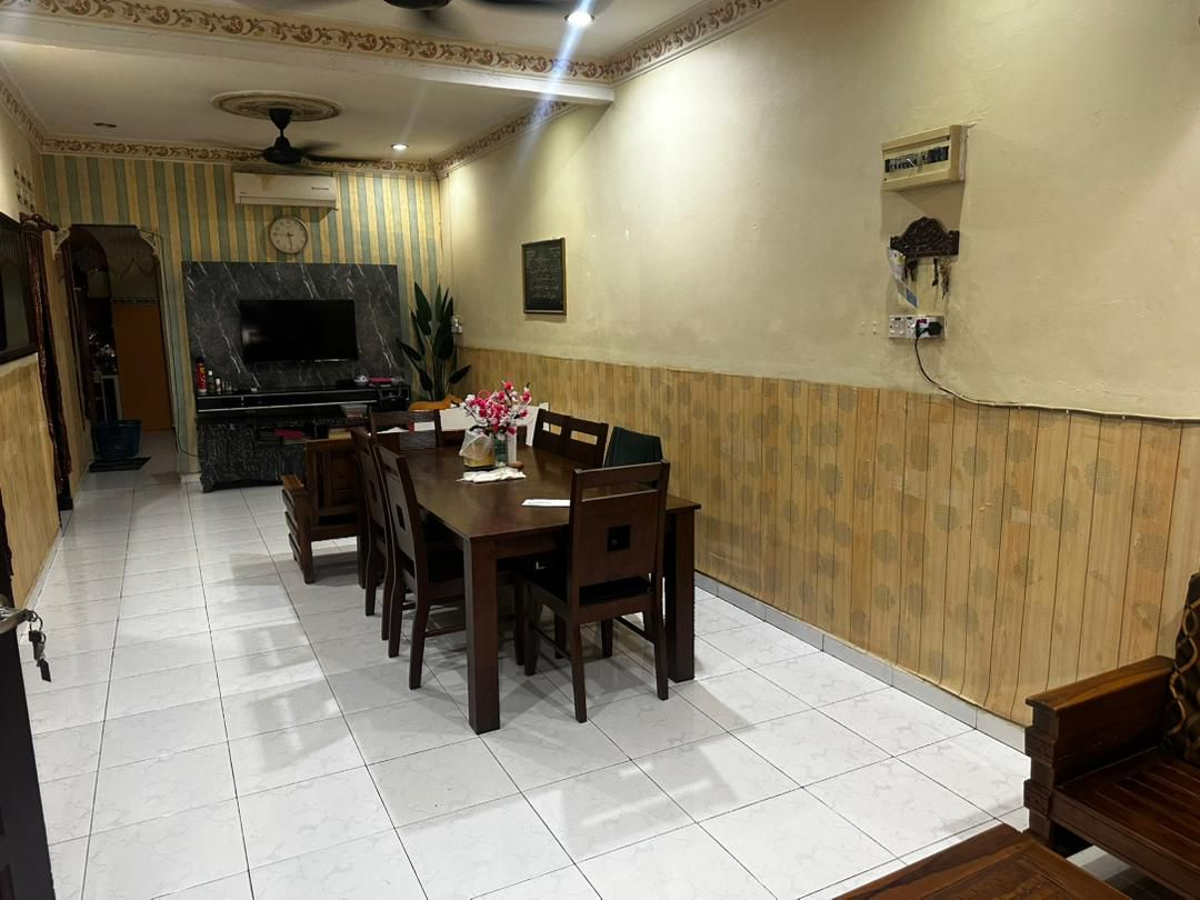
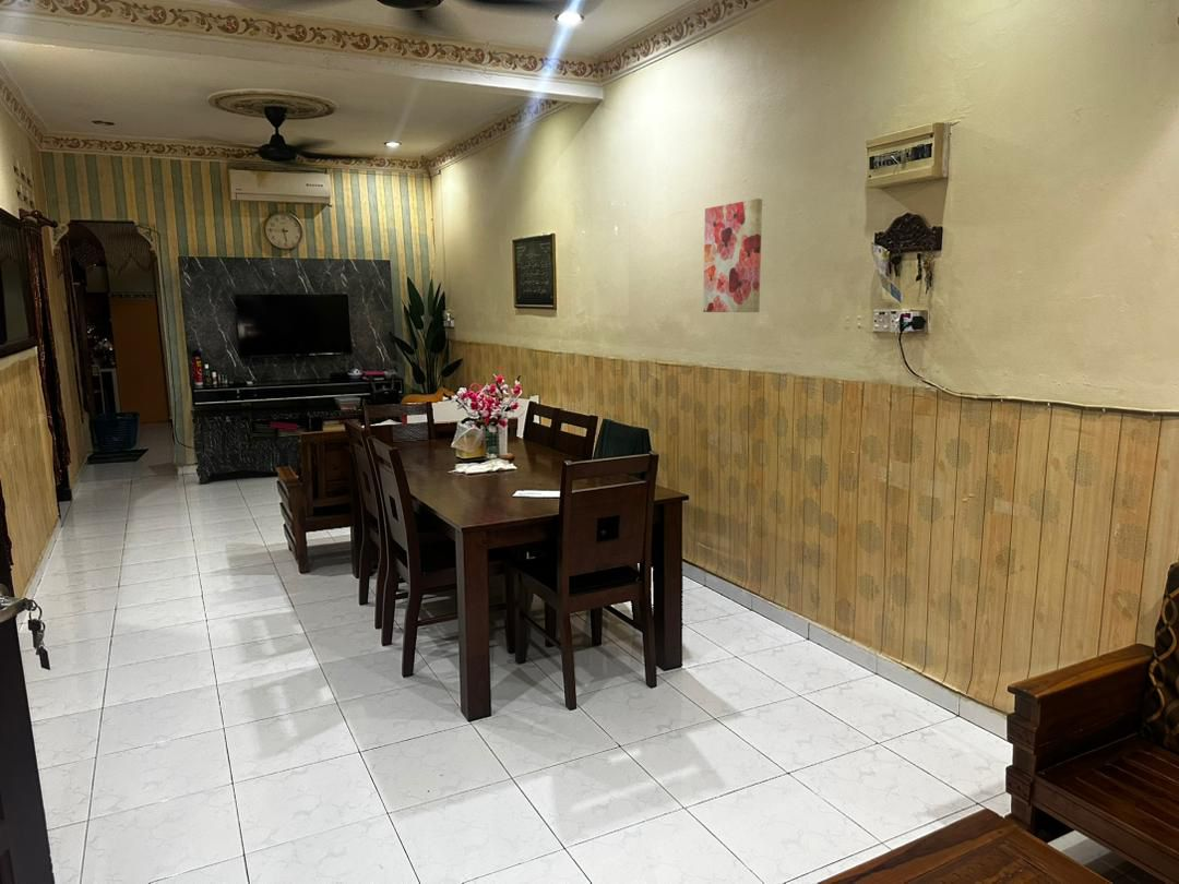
+ wall art [702,198,763,313]
